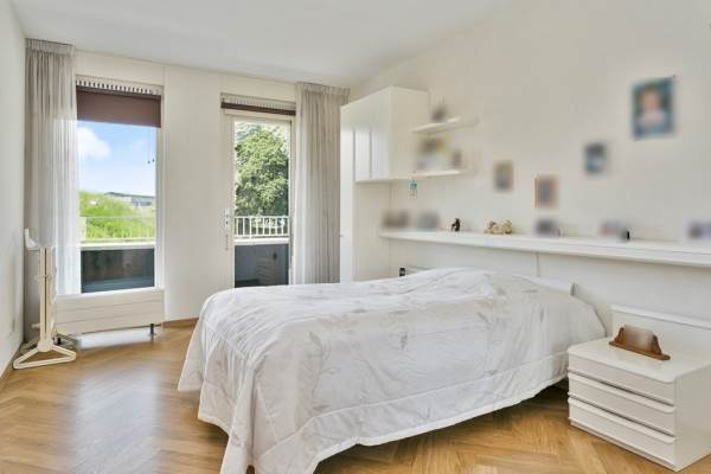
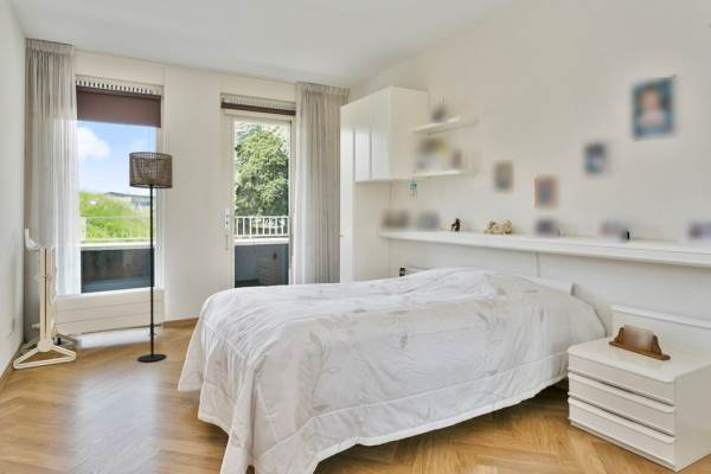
+ floor lamp [128,150,174,363]
